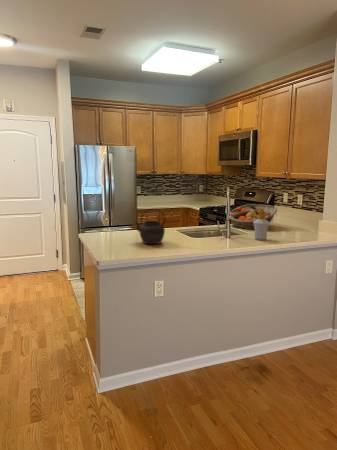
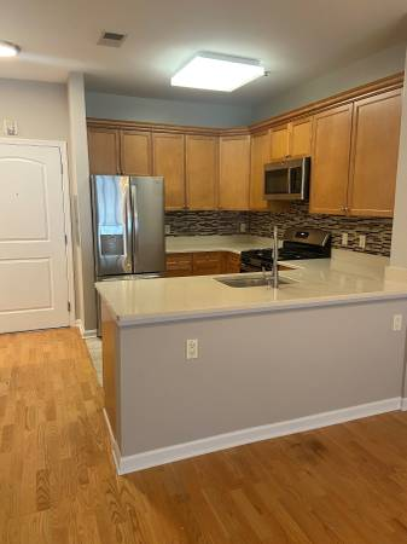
- fruit basket [229,203,278,230]
- soap bottle [253,208,271,241]
- kettle [133,207,167,245]
